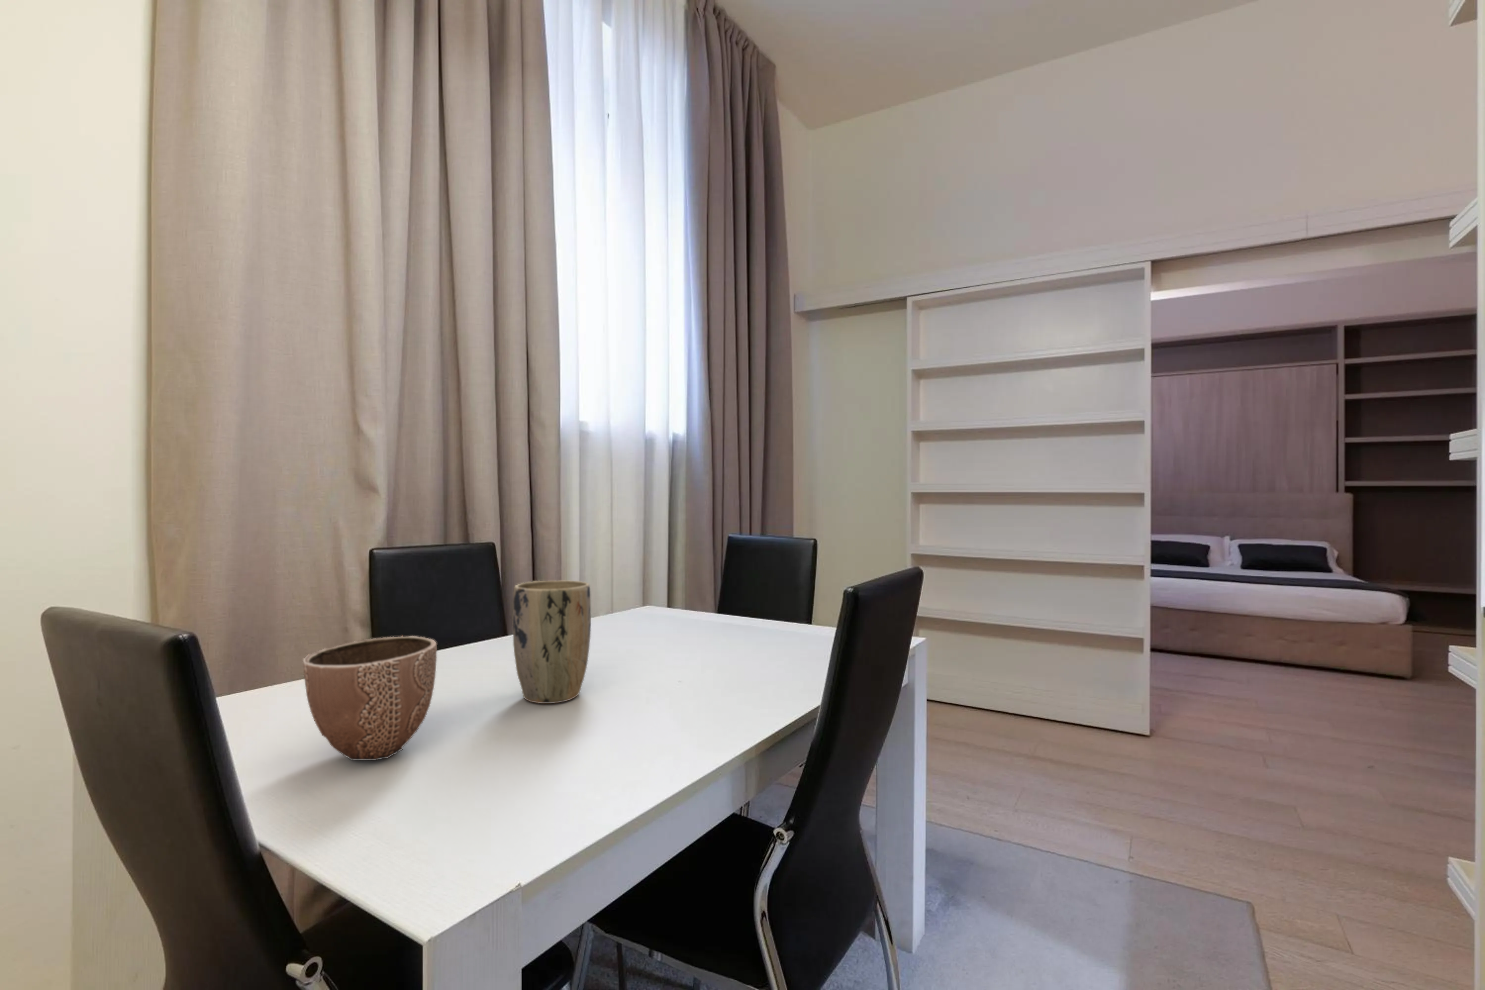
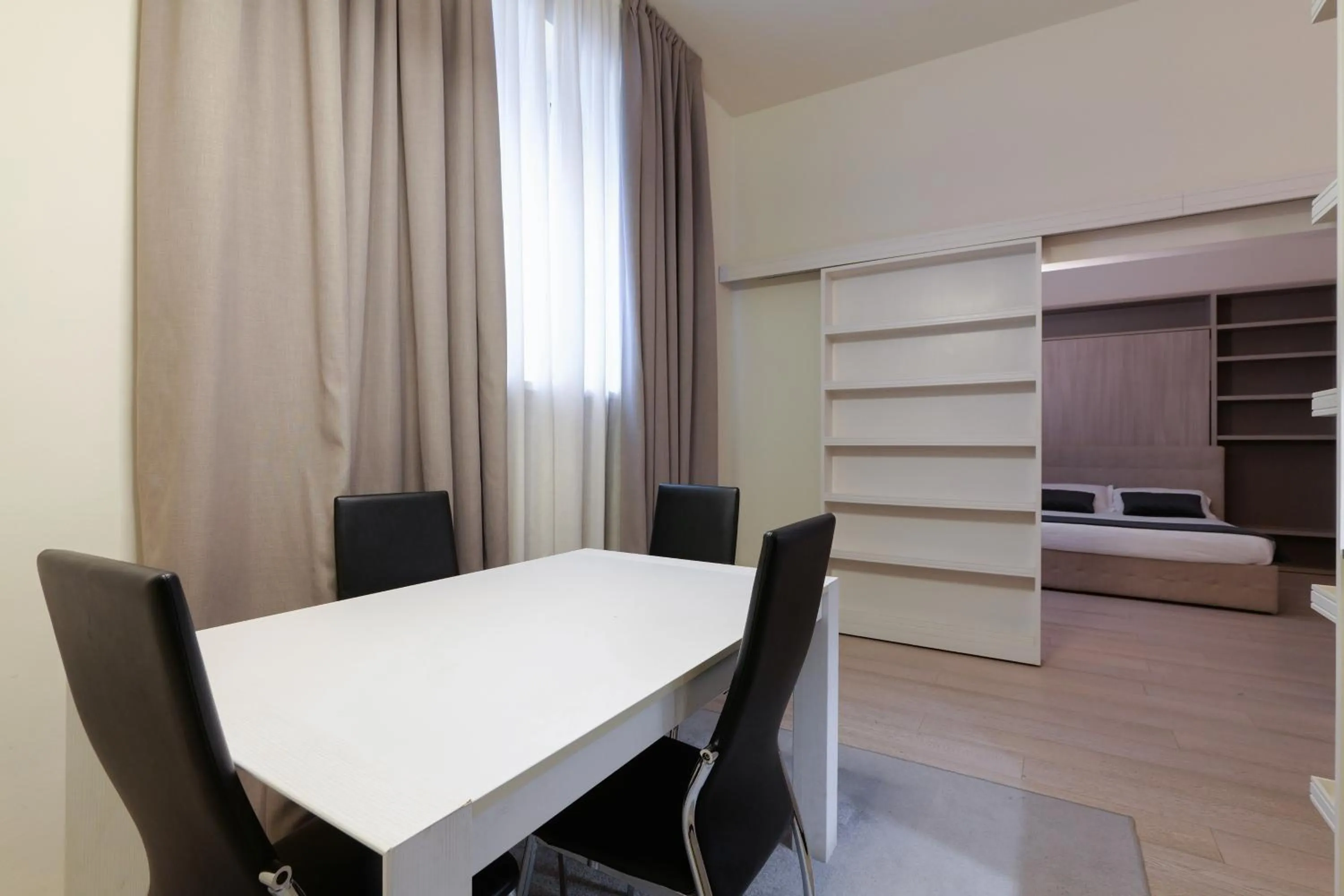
- decorative bowl [303,635,438,761]
- plant pot [513,580,591,704]
